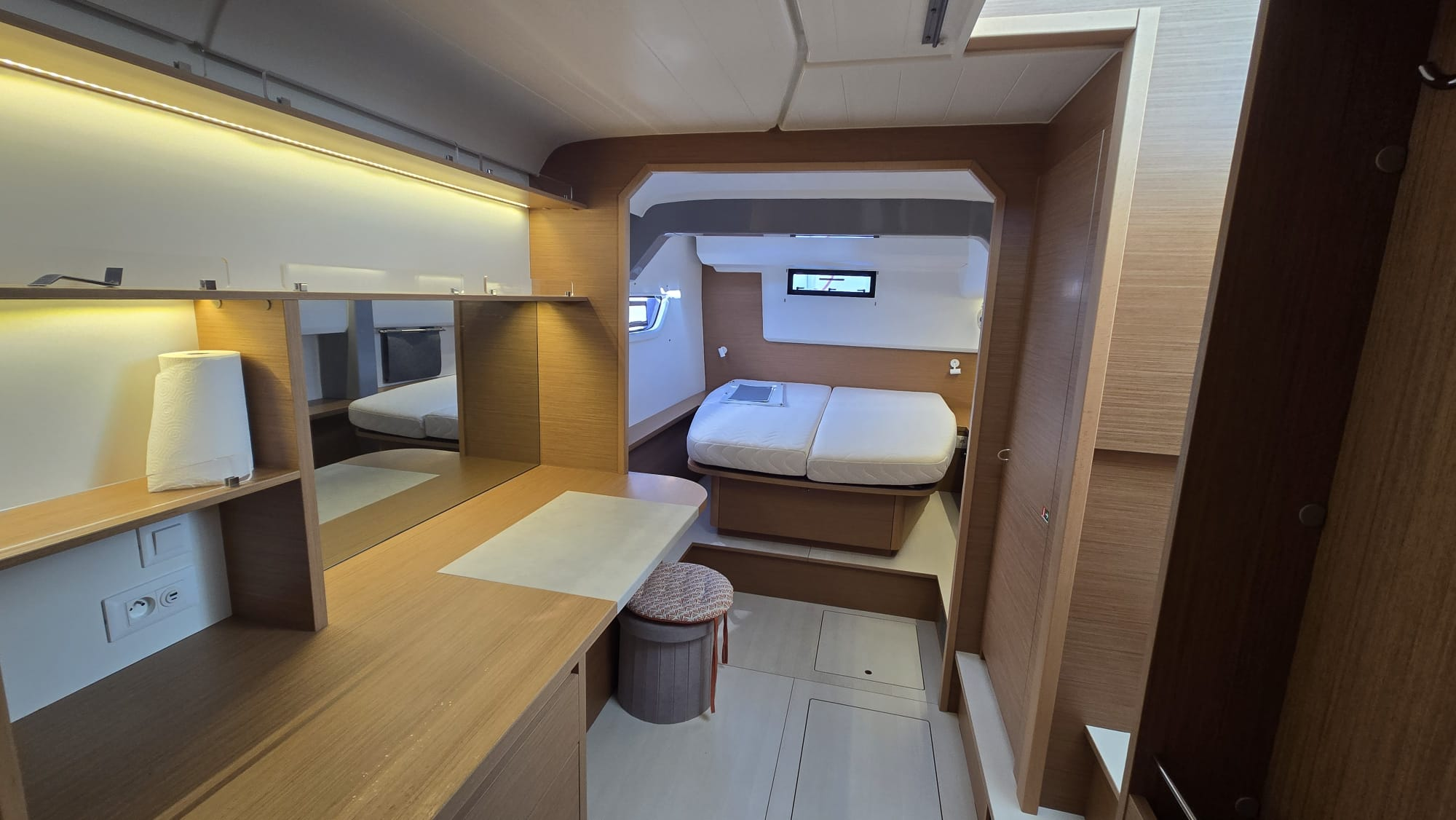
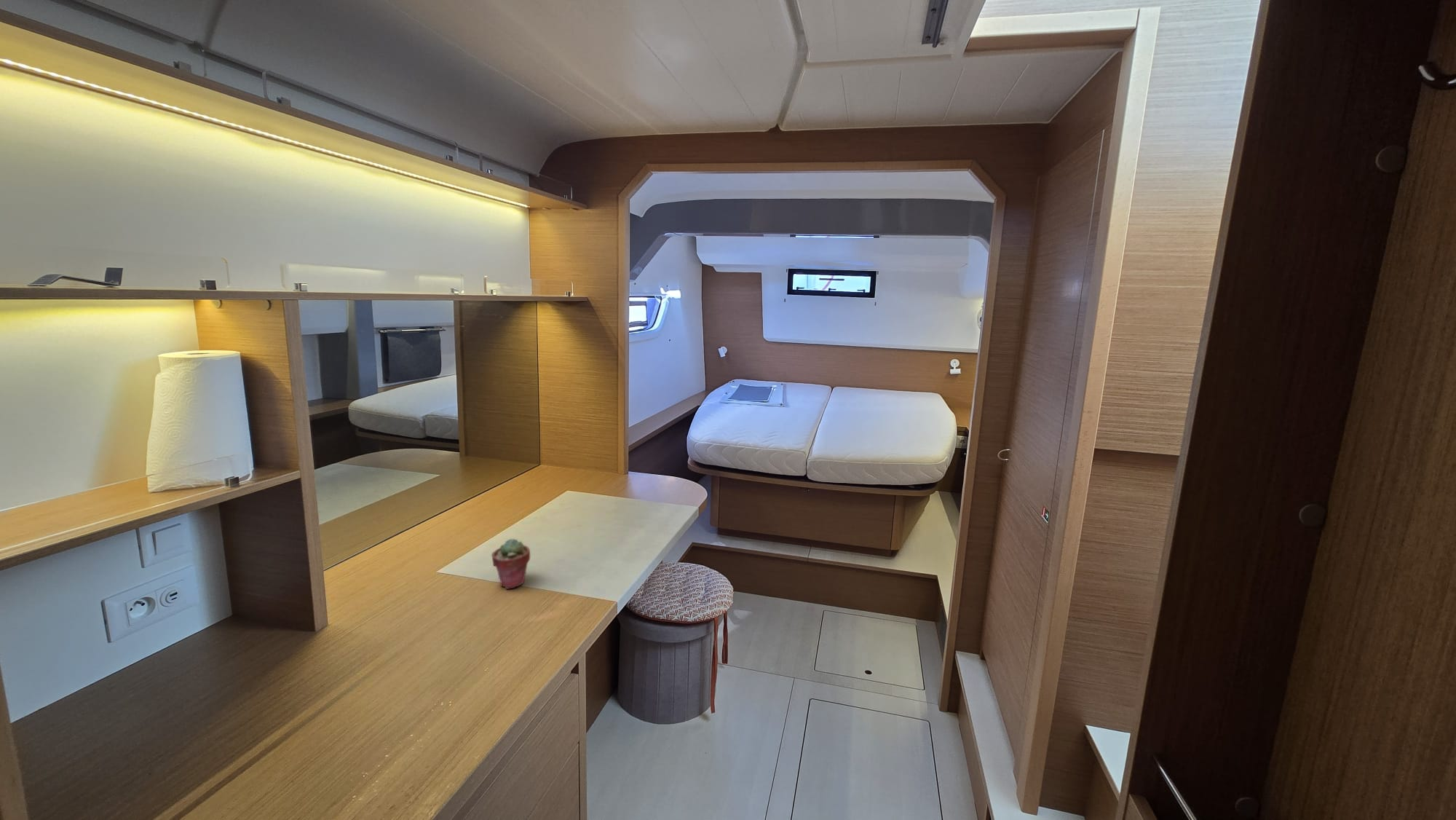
+ potted succulent [491,538,531,590]
